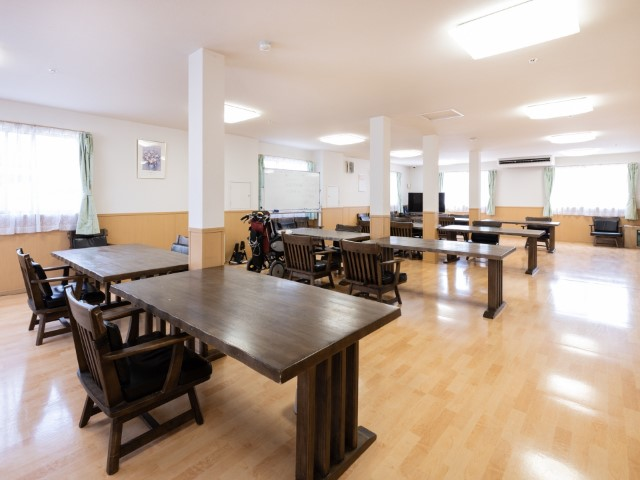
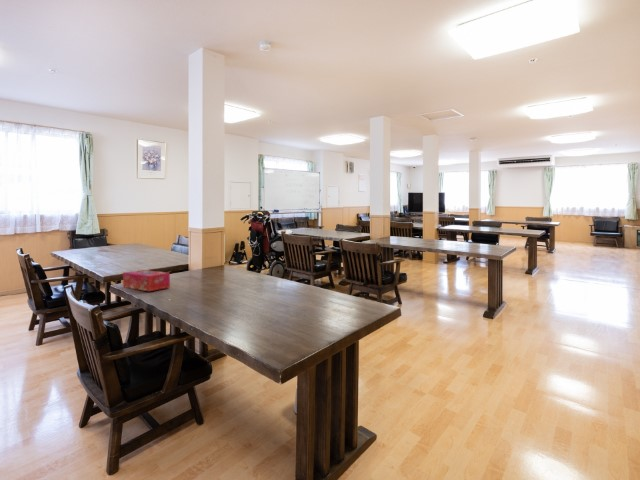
+ tissue box [122,269,171,292]
